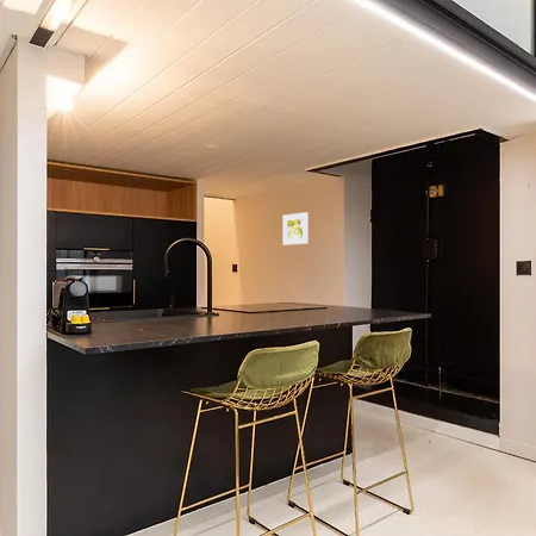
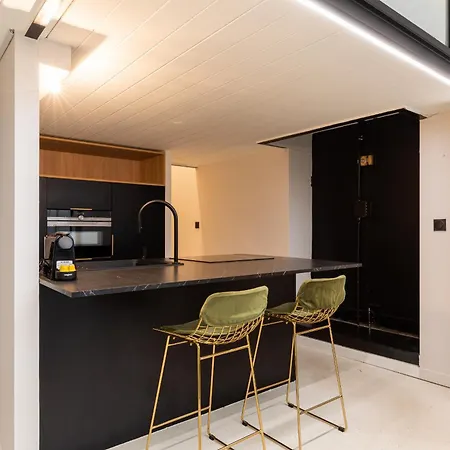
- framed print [282,211,308,245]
